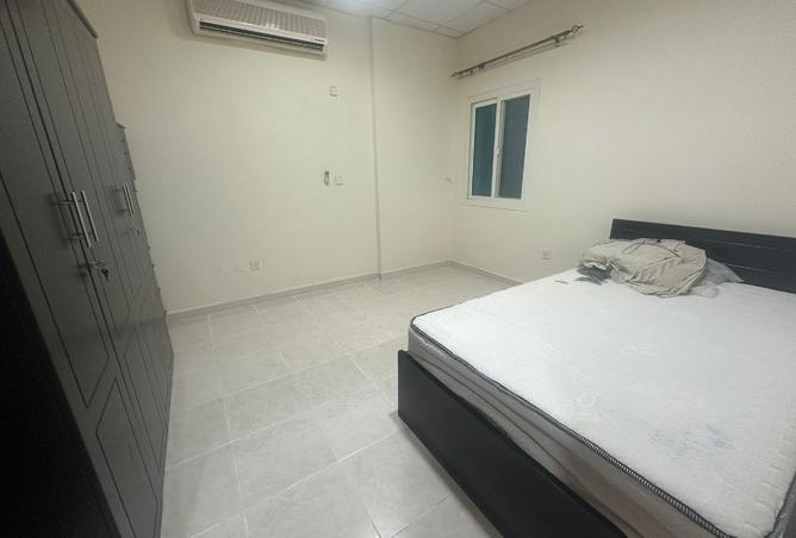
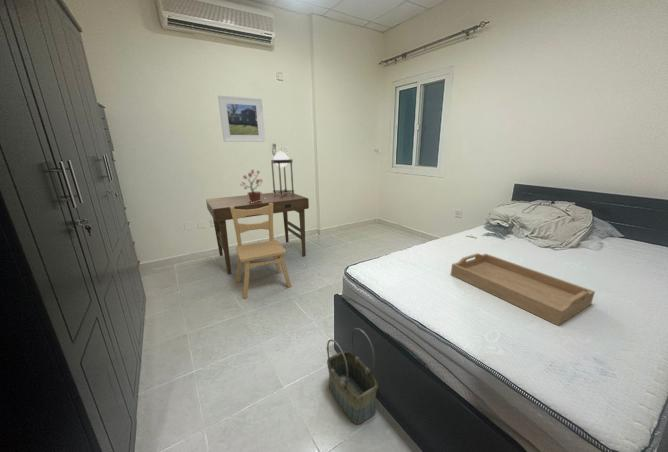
+ basket [326,327,379,425]
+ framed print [217,94,266,143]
+ potted plant [239,169,266,203]
+ desk [205,192,310,275]
+ chair [230,203,292,300]
+ table lamp [269,150,295,196]
+ serving tray [450,252,596,326]
